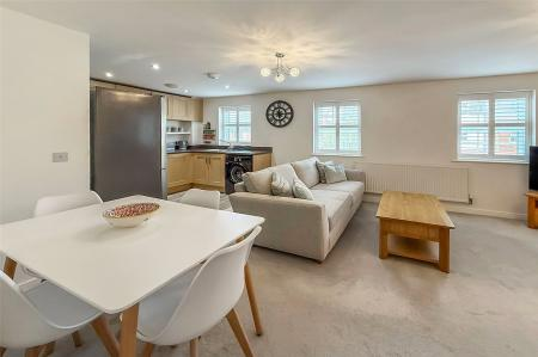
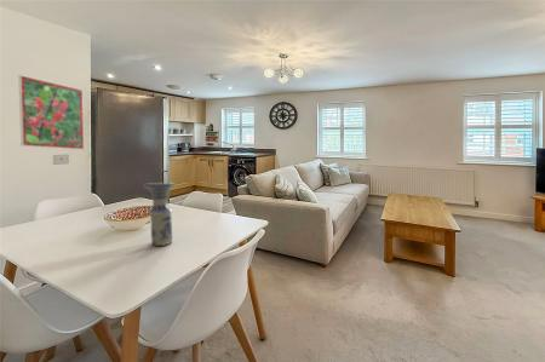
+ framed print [17,74,85,150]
+ vase [143,182,176,247]
